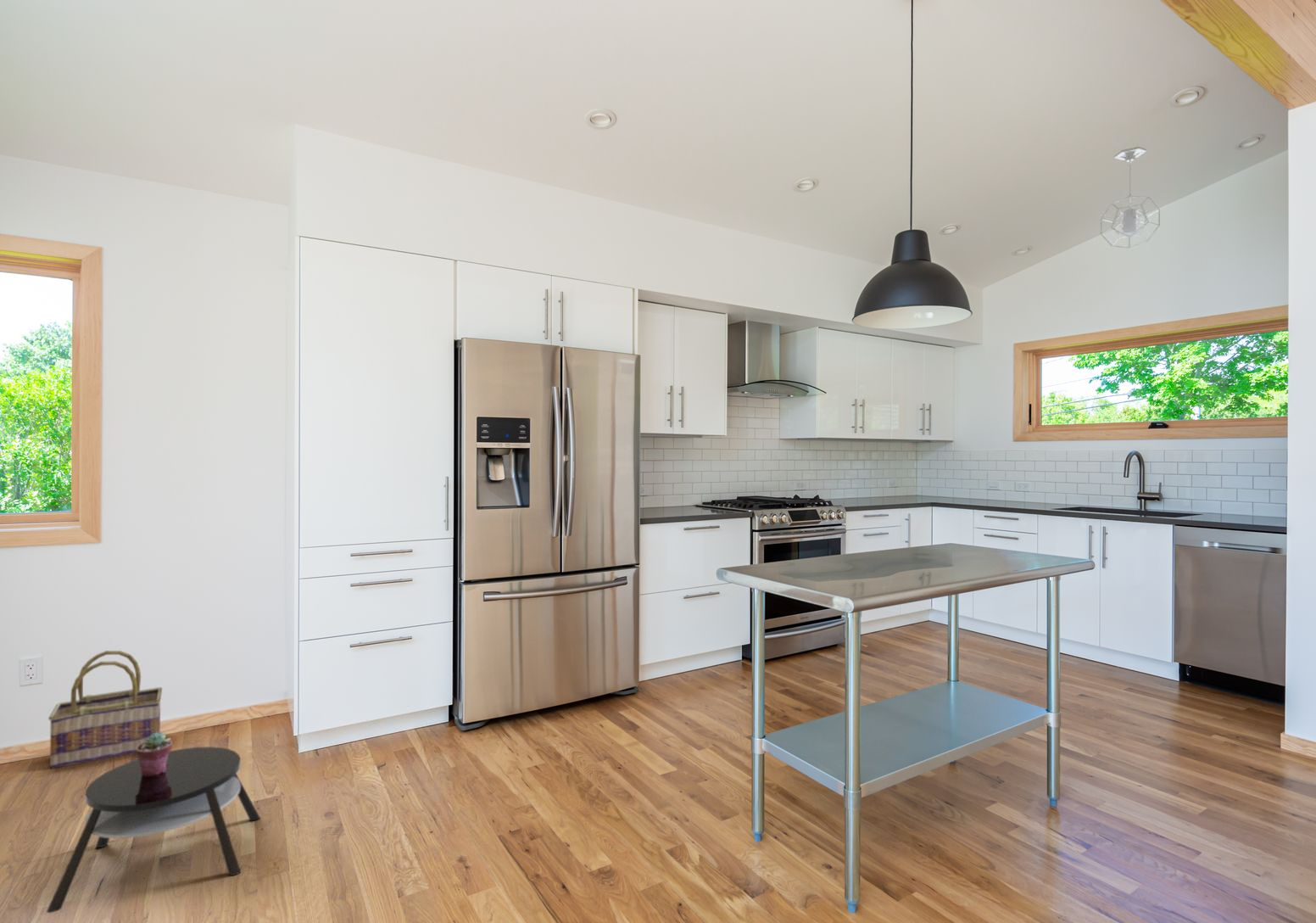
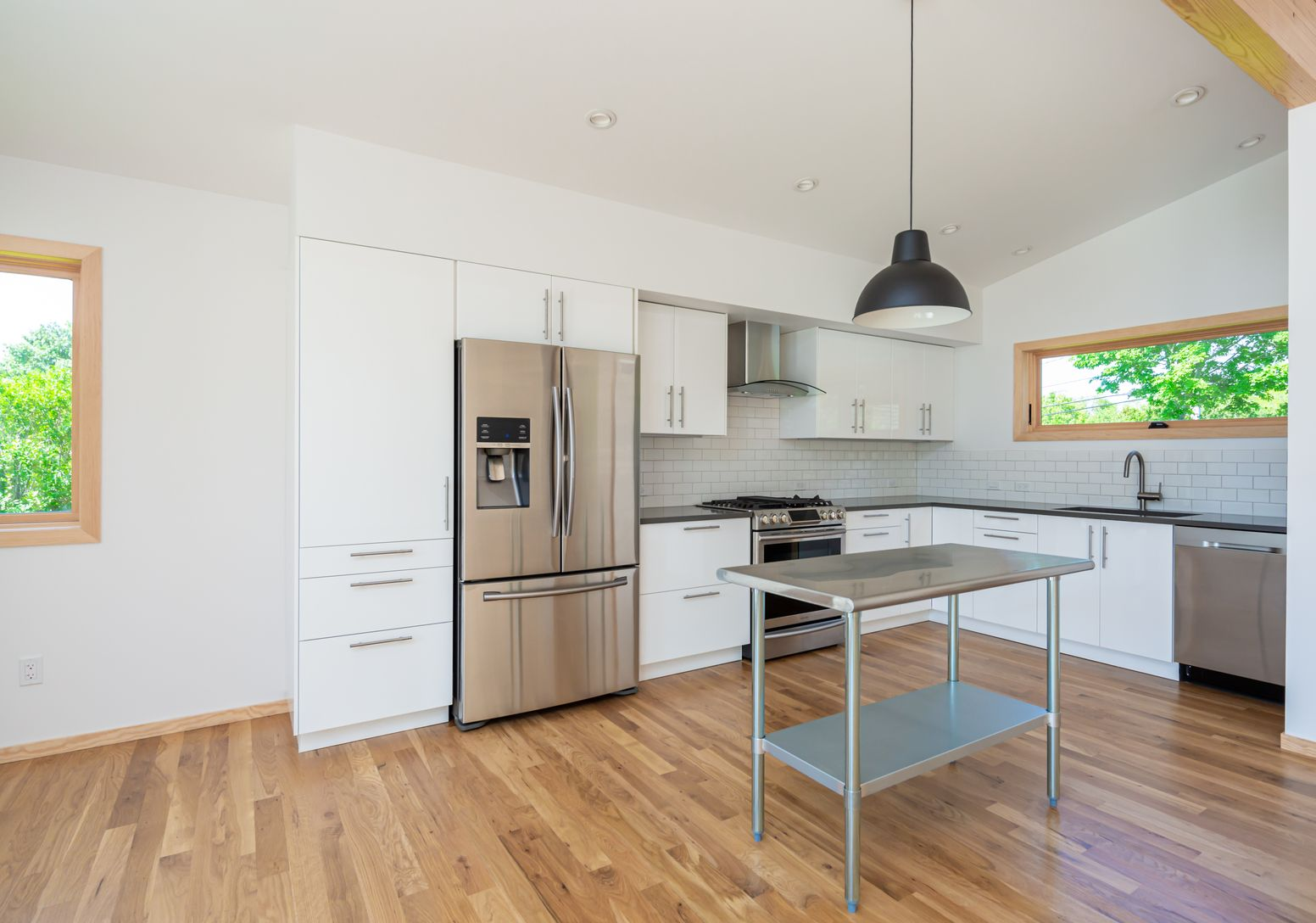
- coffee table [46,746,261,914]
- basket [47,650,163,769]
- potted succulent [135,731,173,776]
- pendant light [1100,146,1161,249]
